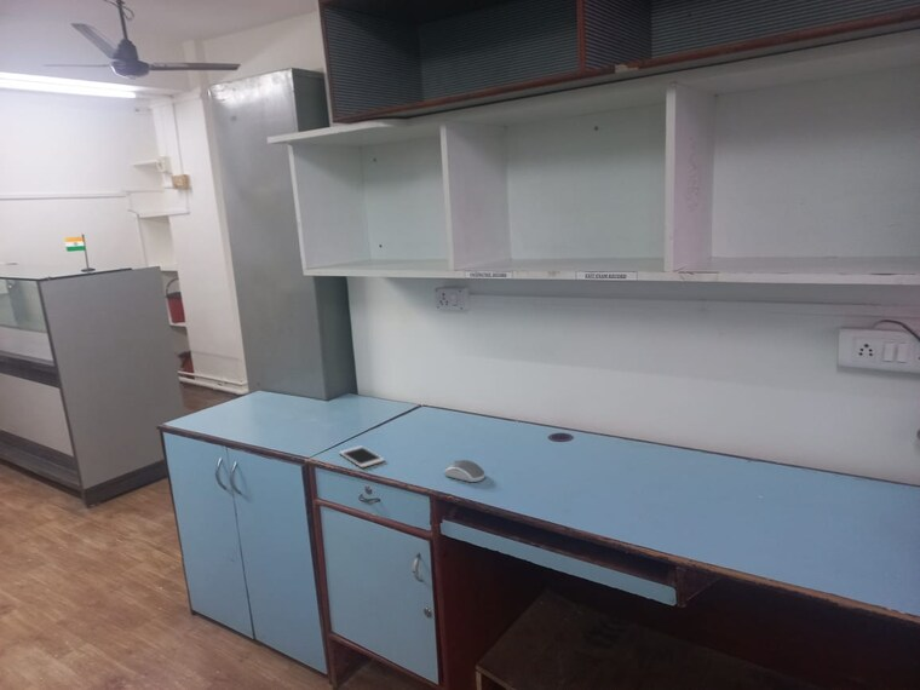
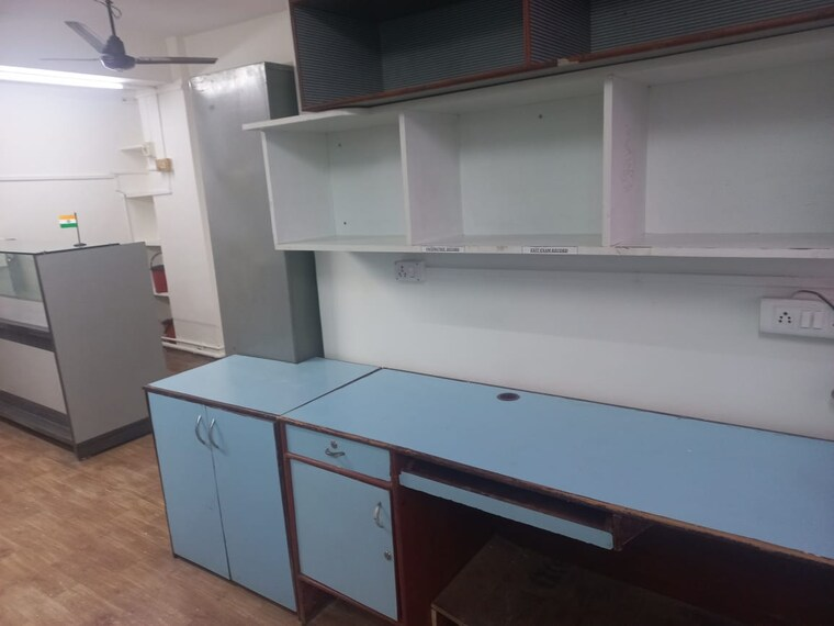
- computer mouse [443,459,487,483]
- cell phone [338,444,386,468]
